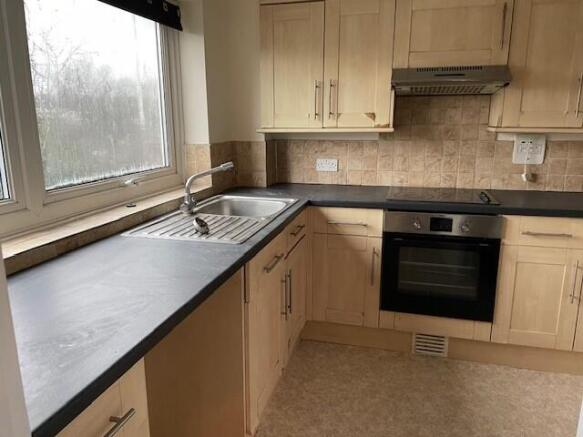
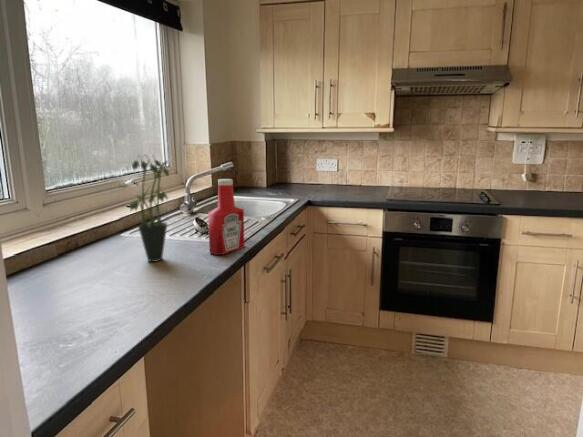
+ potted plant [129,153,174,263]
+ soap bottle [207,178,245,256]
